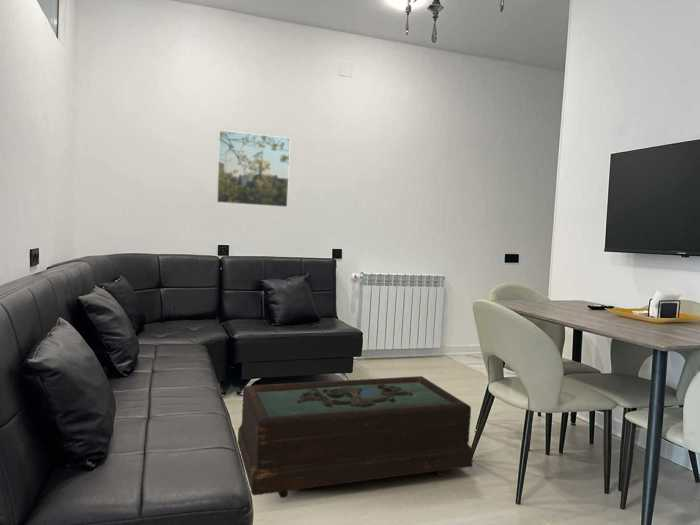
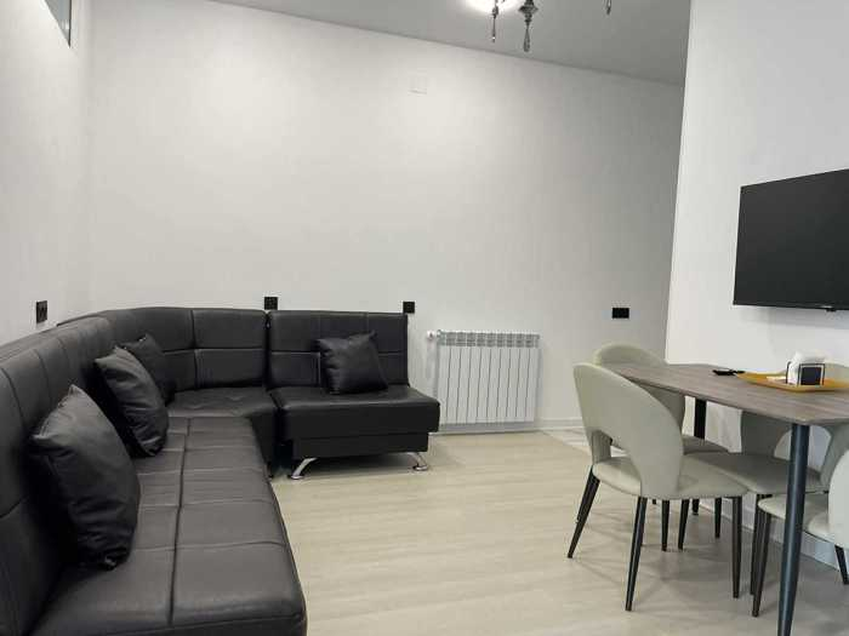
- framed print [216,129,291,208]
- coffee table [237,375,474,499]
